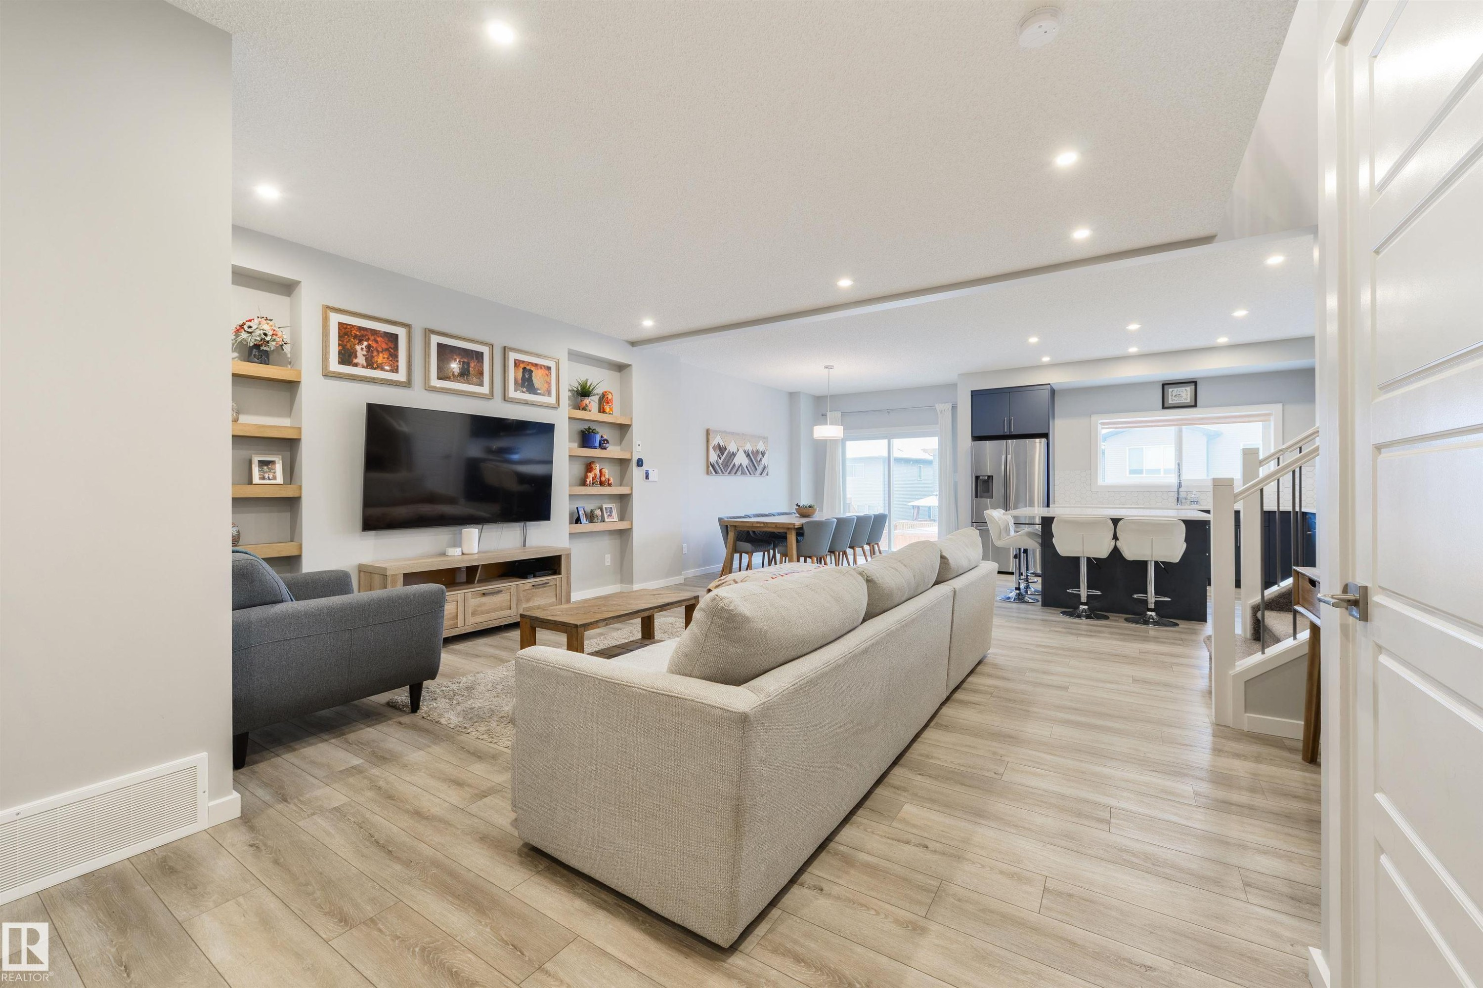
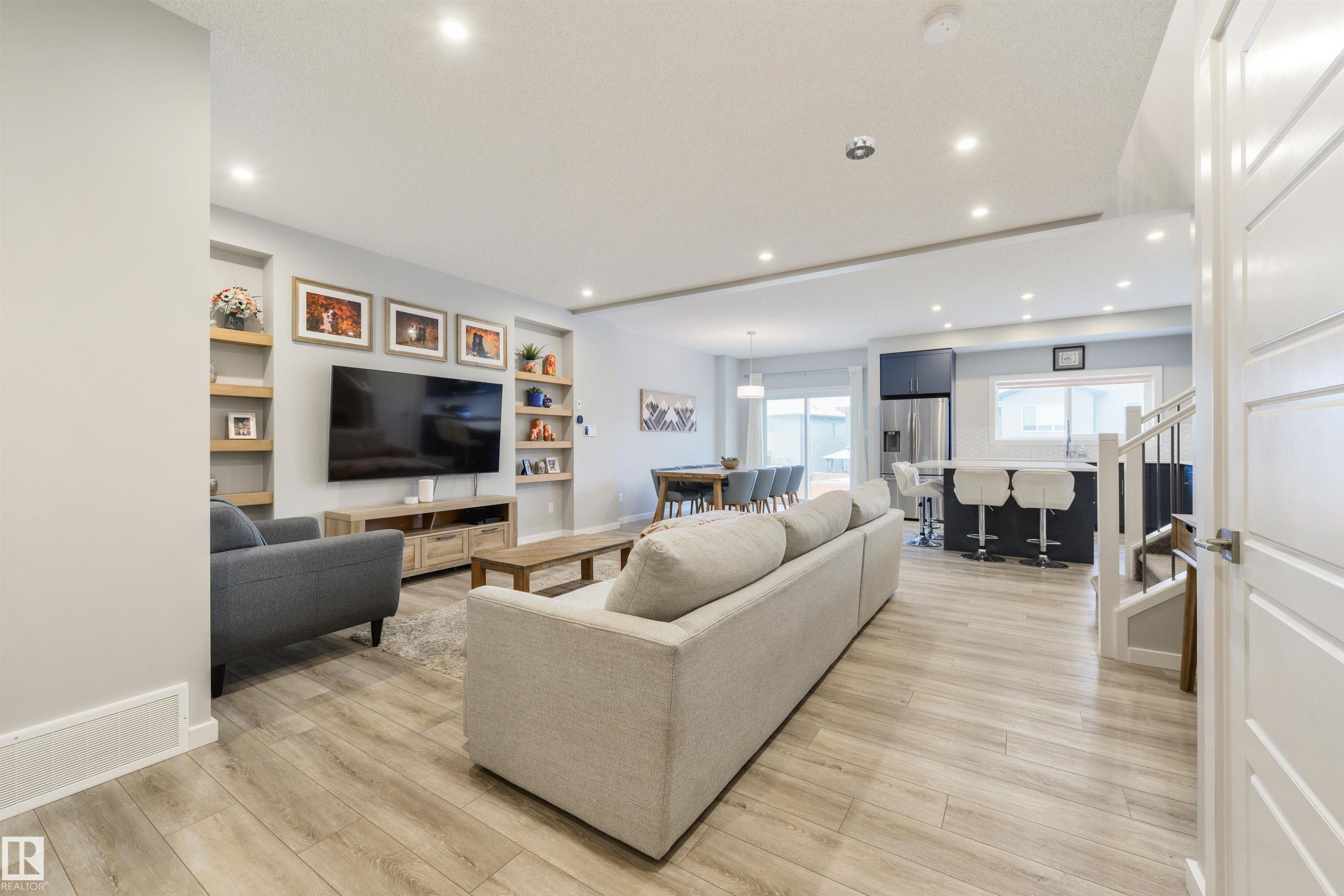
+ smoke detector [845,135,875,160]
